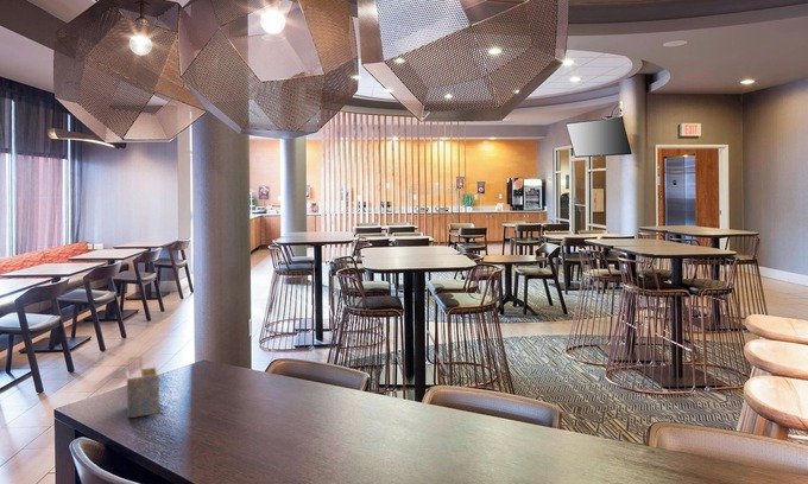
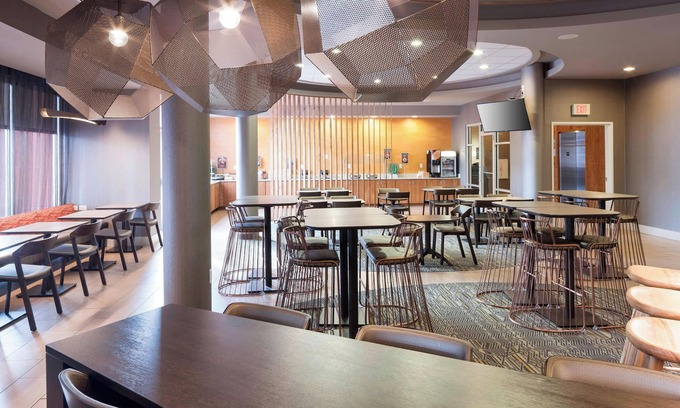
- napkin holder [125,355,160,419]
